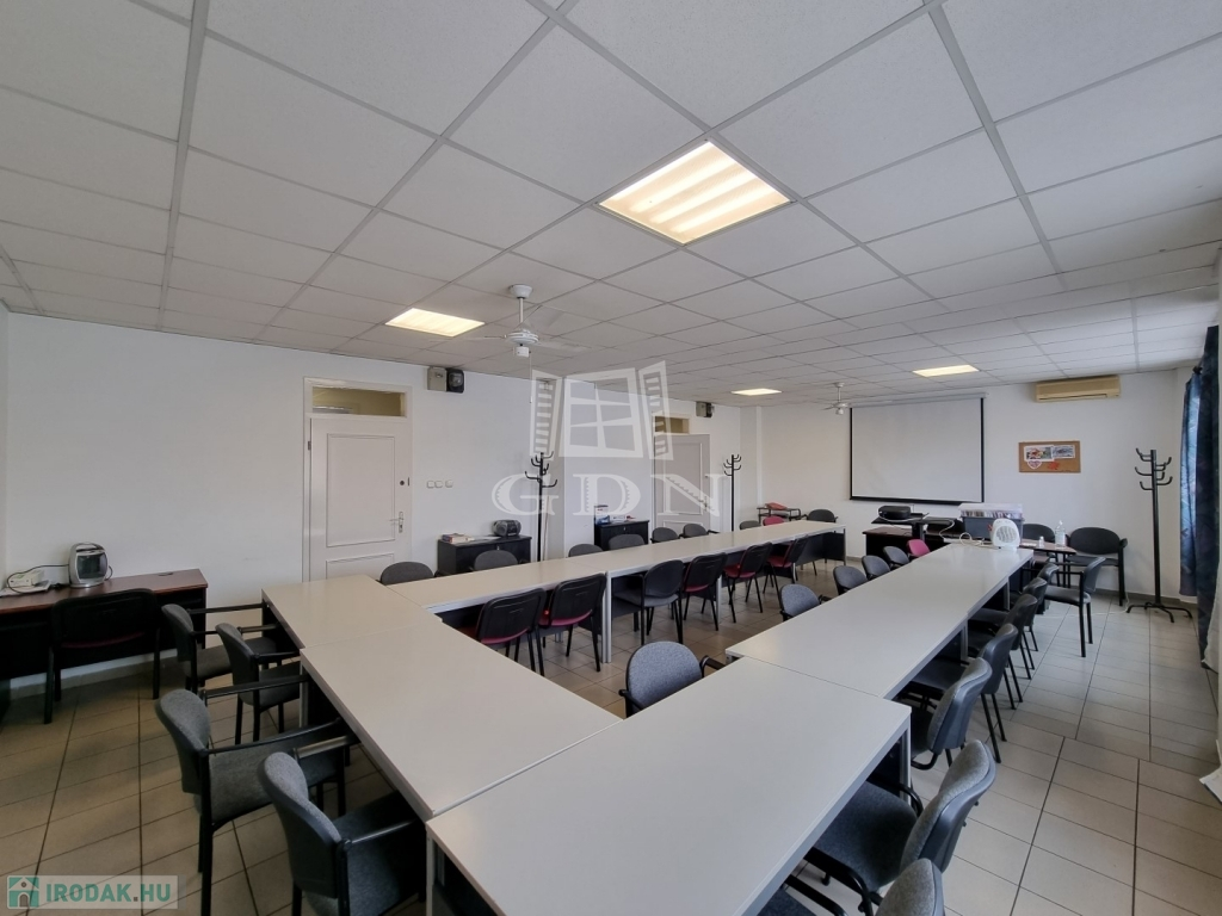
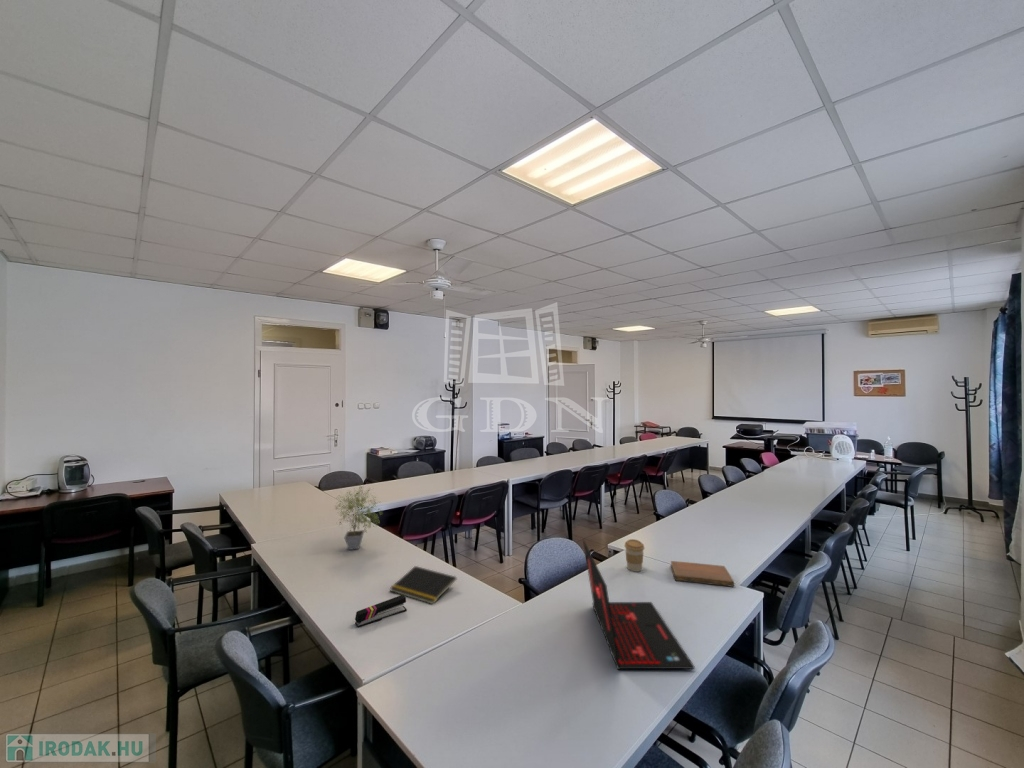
+ stapler [354,594,408,628]
+ notebook [669,560,735,588]
+ potted plant [332,483,384,551]
+ coffee cup [624,538,645,573]
+ laptop [582,538,696,670]
+ notepad [389,565,458,605]
